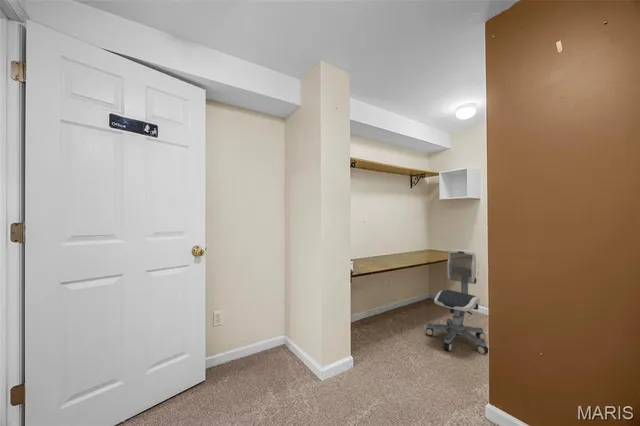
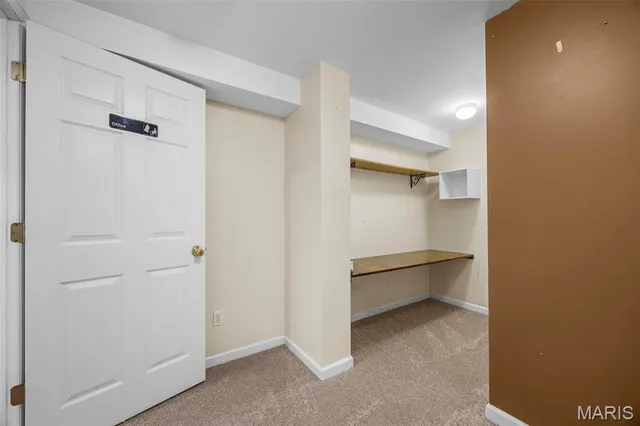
- office chair [425,249,489,356]
